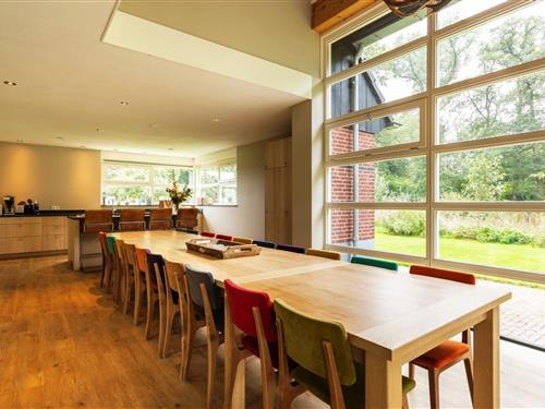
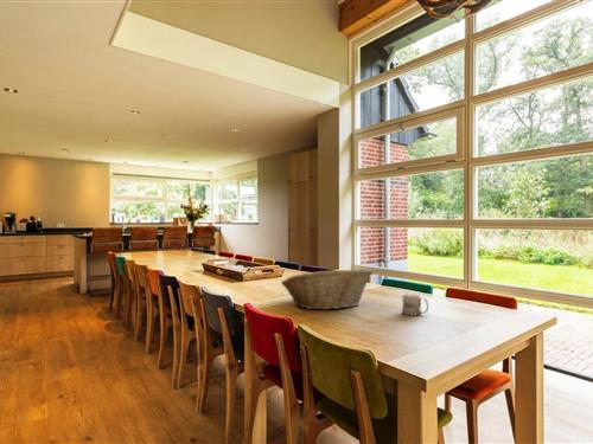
+ mug [401,291,429,316]
+ fruit basket [280,268,375,311]
